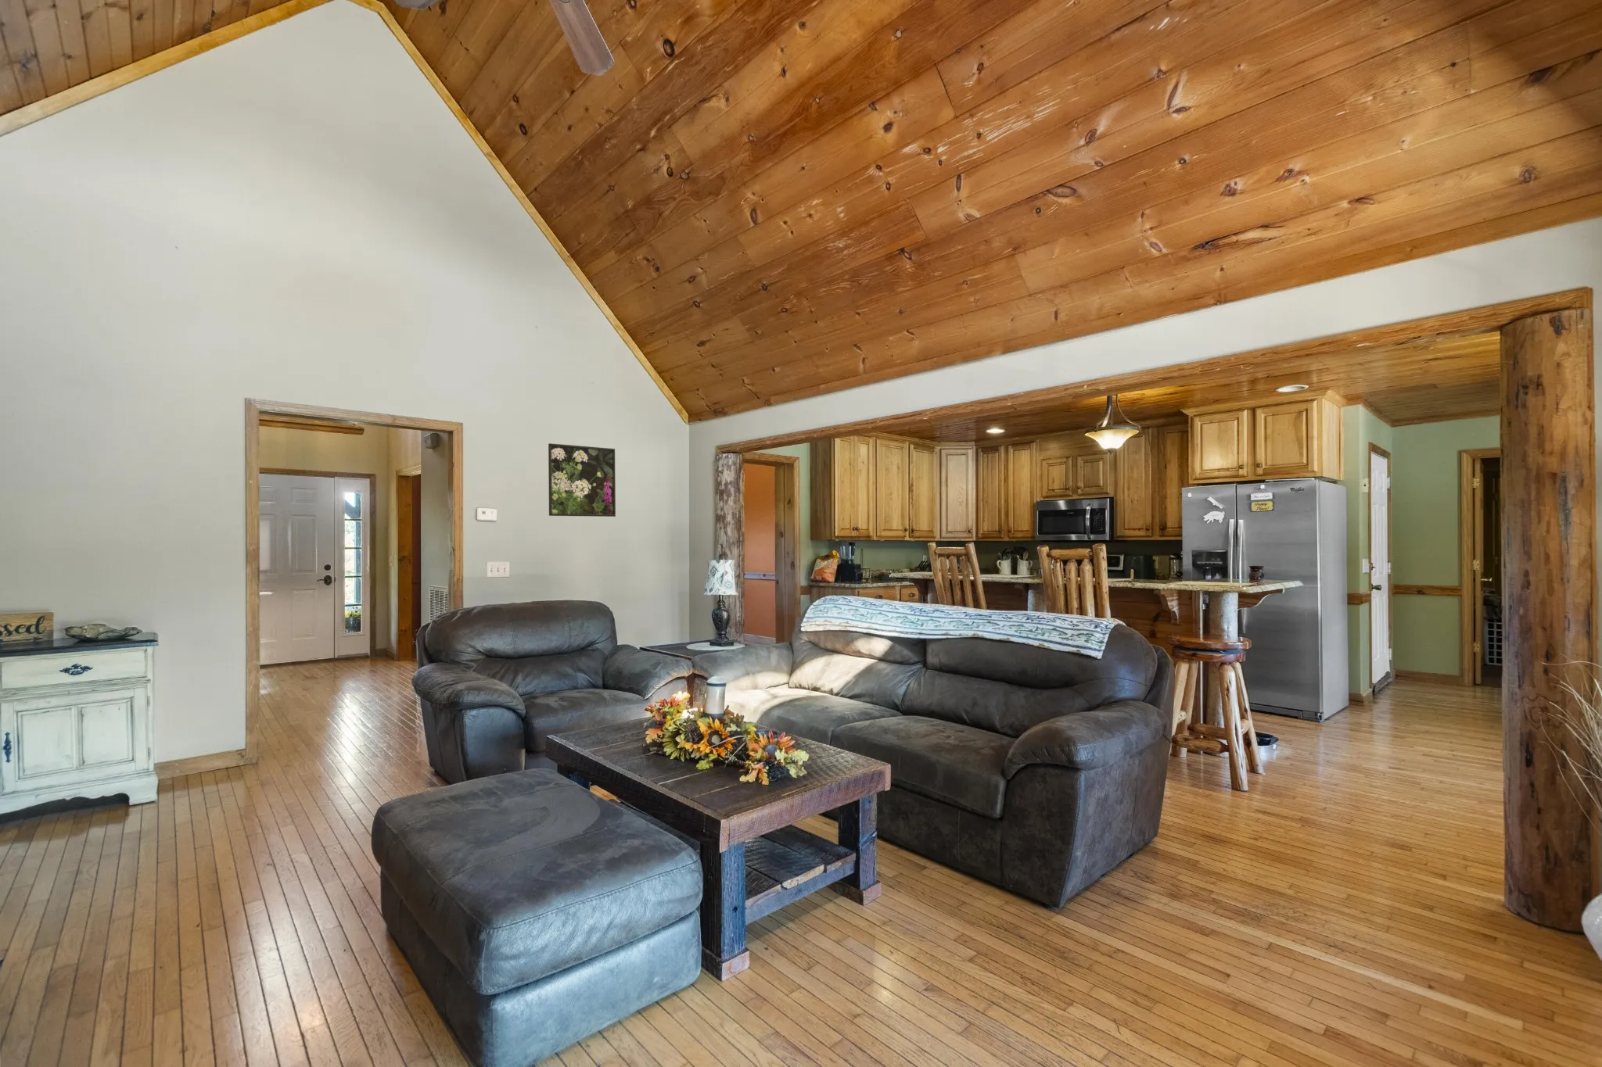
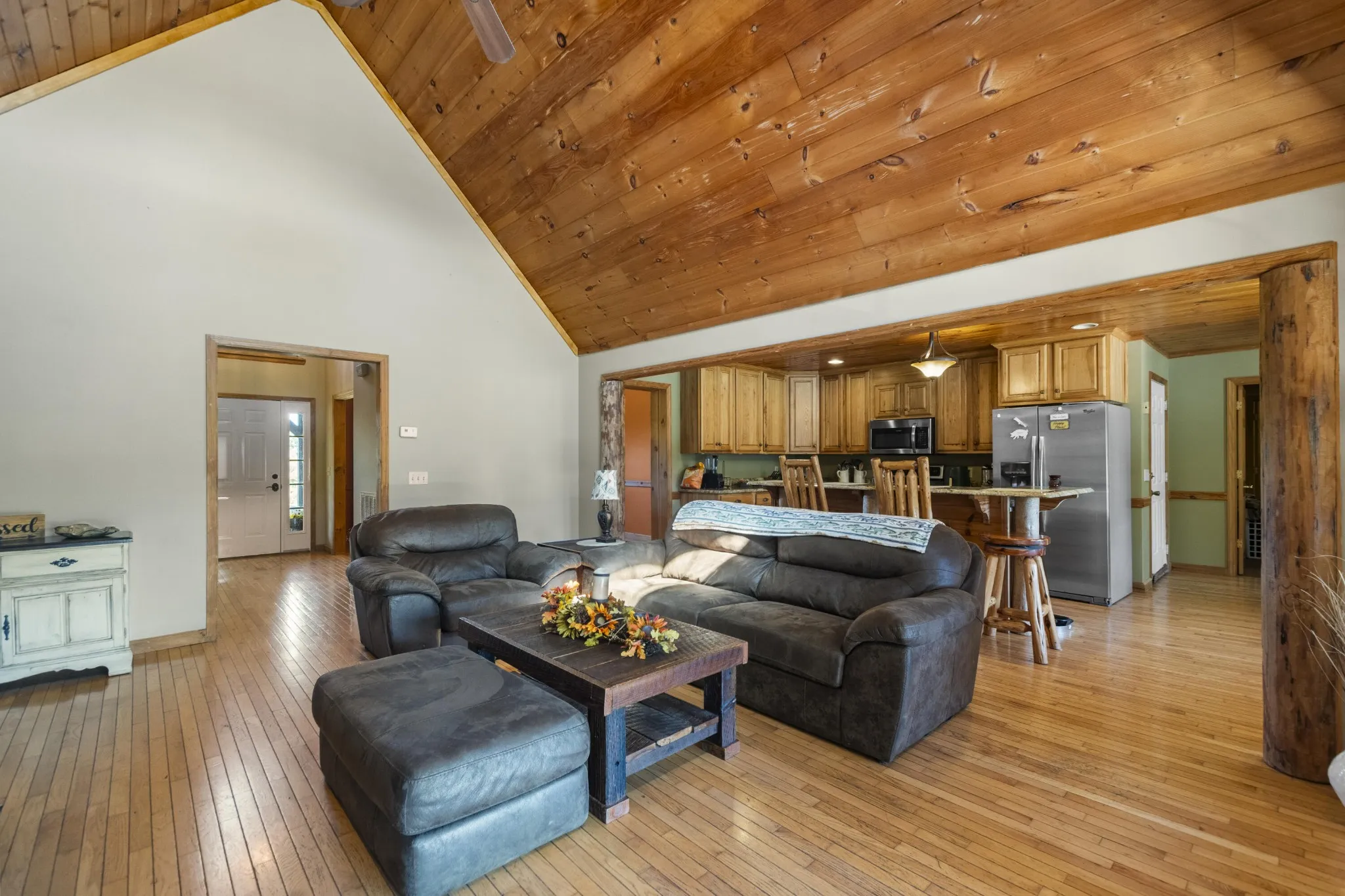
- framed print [548,443,617,518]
